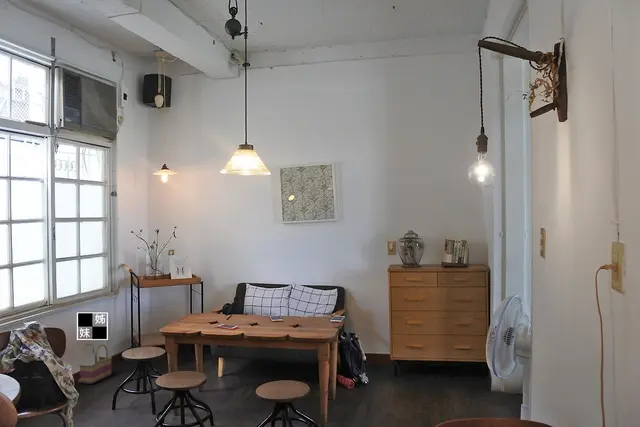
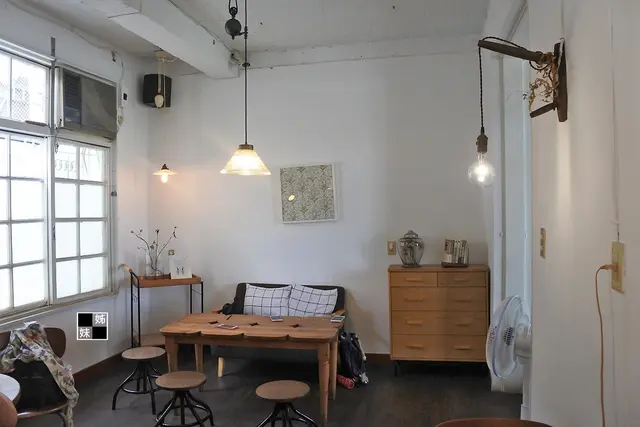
- basket [77,343,113,385]
